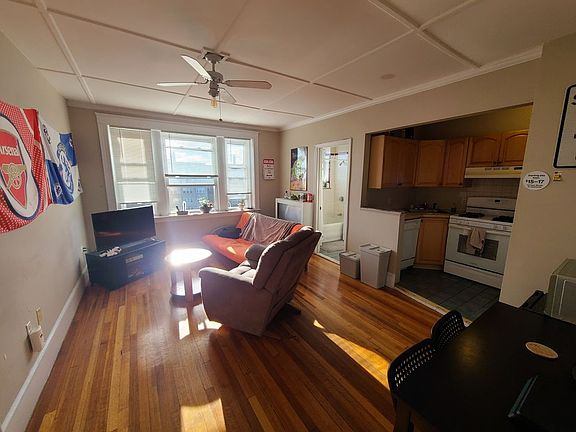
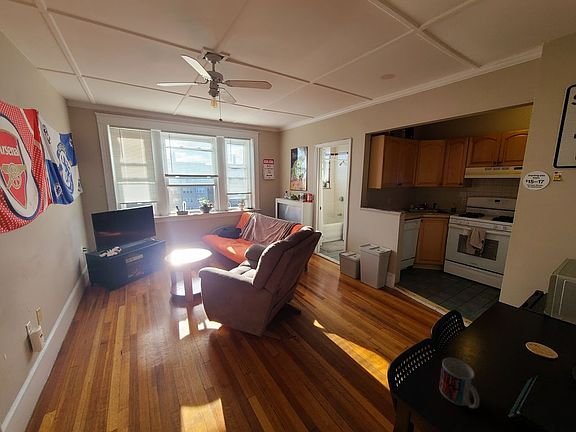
+ mug [438,357,481,410]
